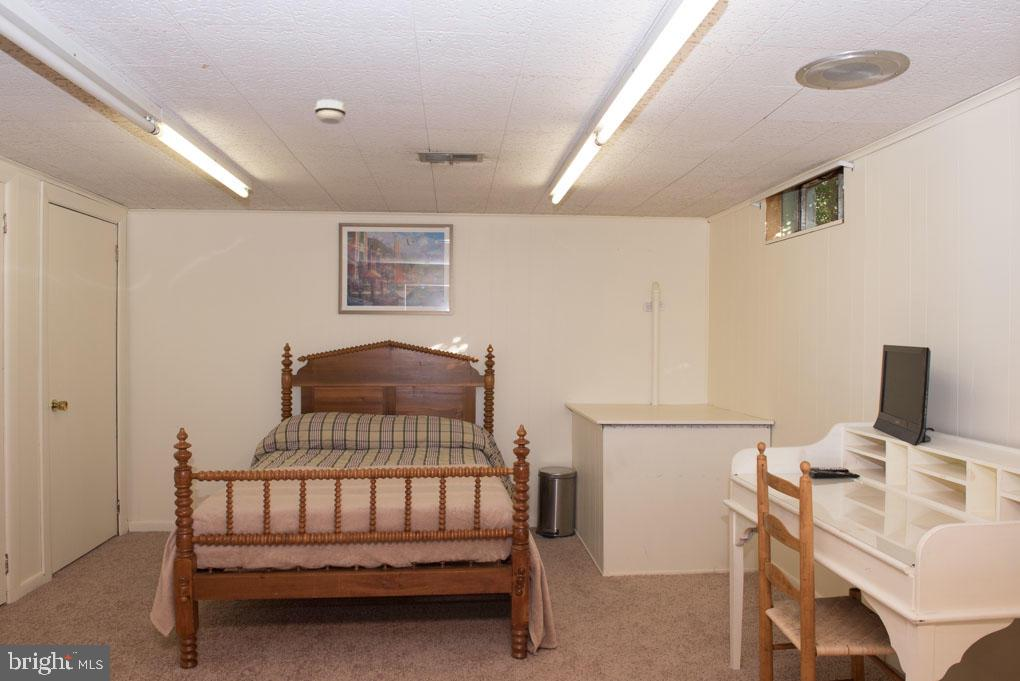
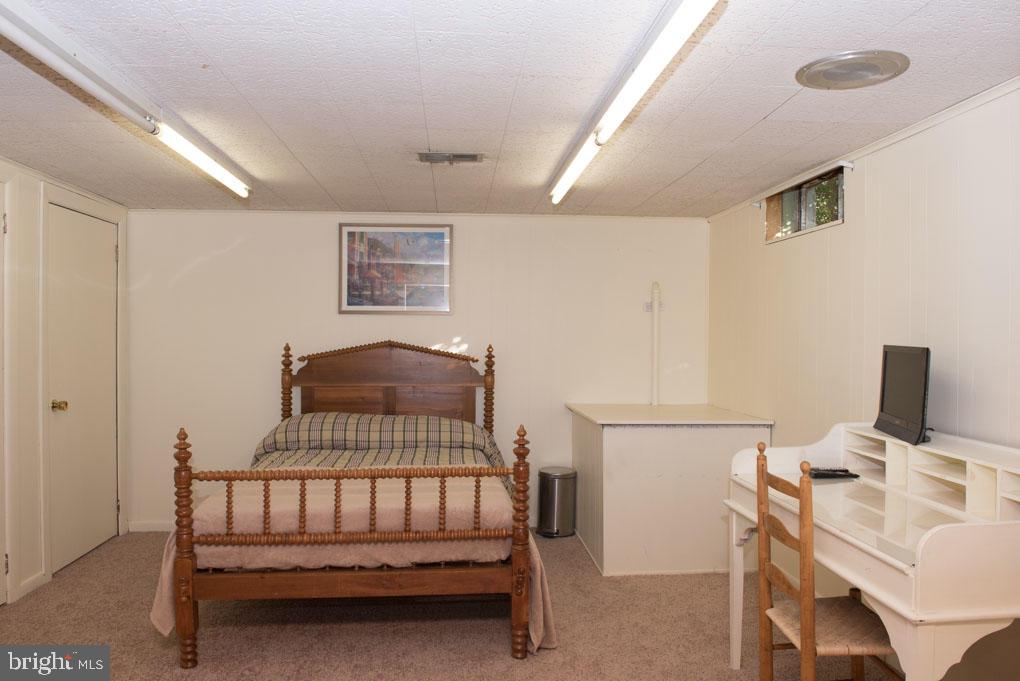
- smoke detector [314,98,347,125]
